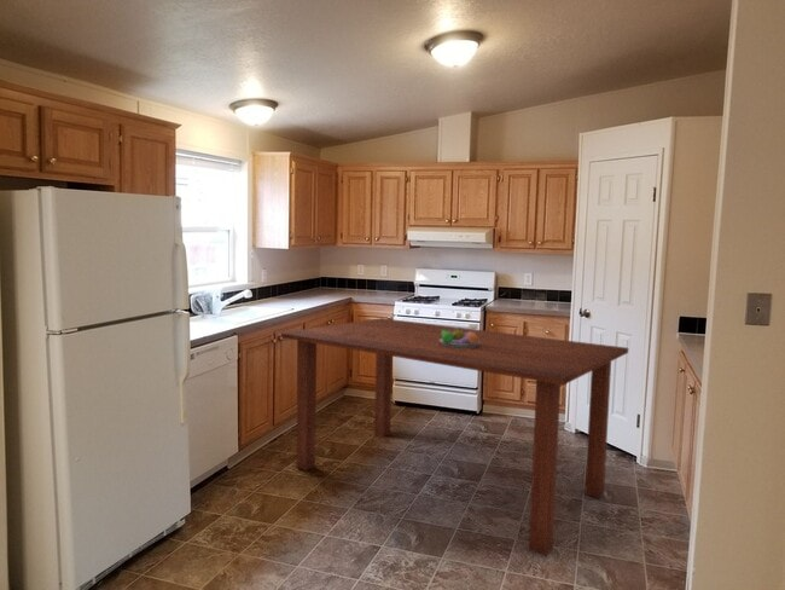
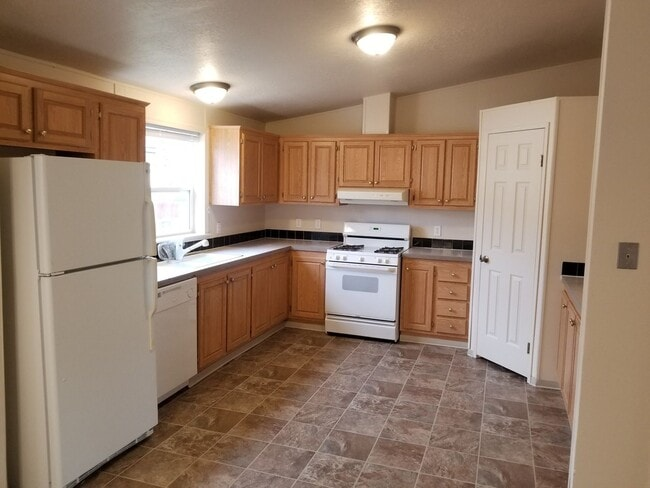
- fruit bowl [440,326,479,348]
- dining table [280,317,629,557]
